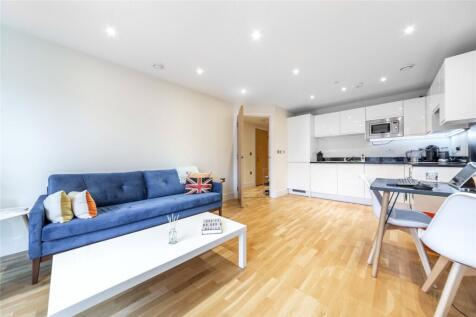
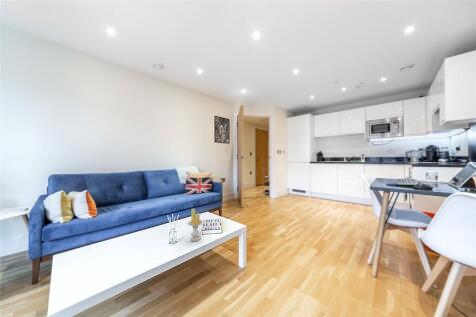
+ candle [186,208,204,242]
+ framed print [213,115,231,145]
